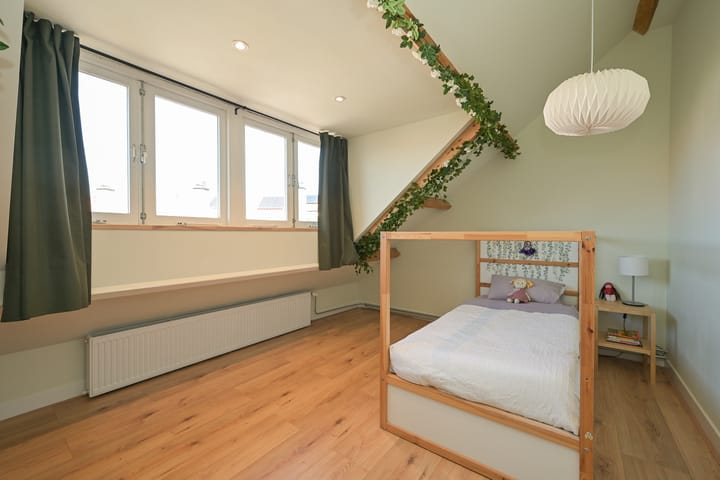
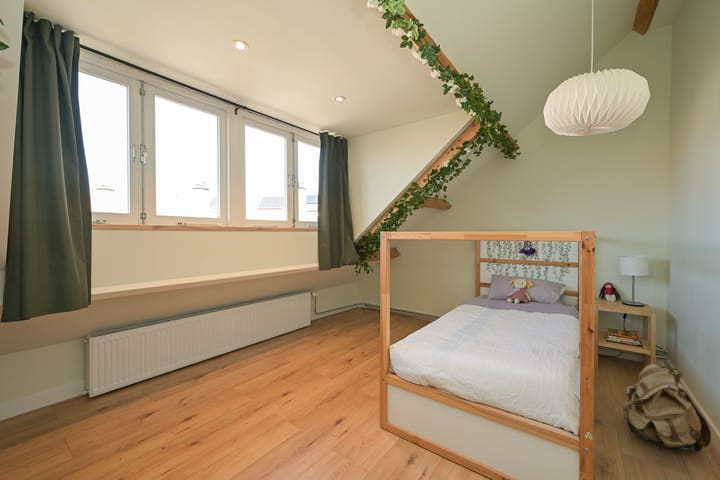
+ backpack [622,363,712,453]
